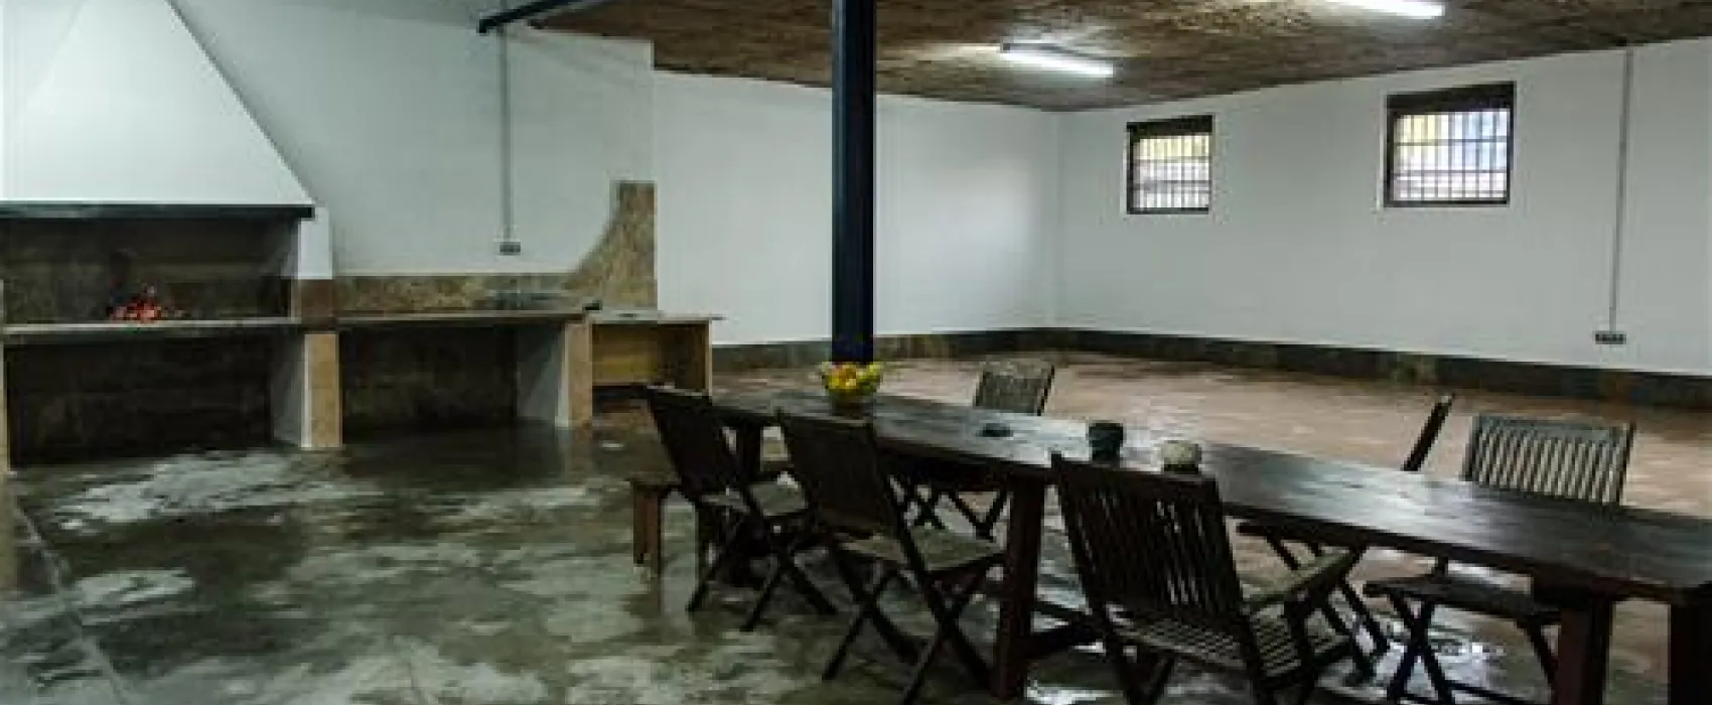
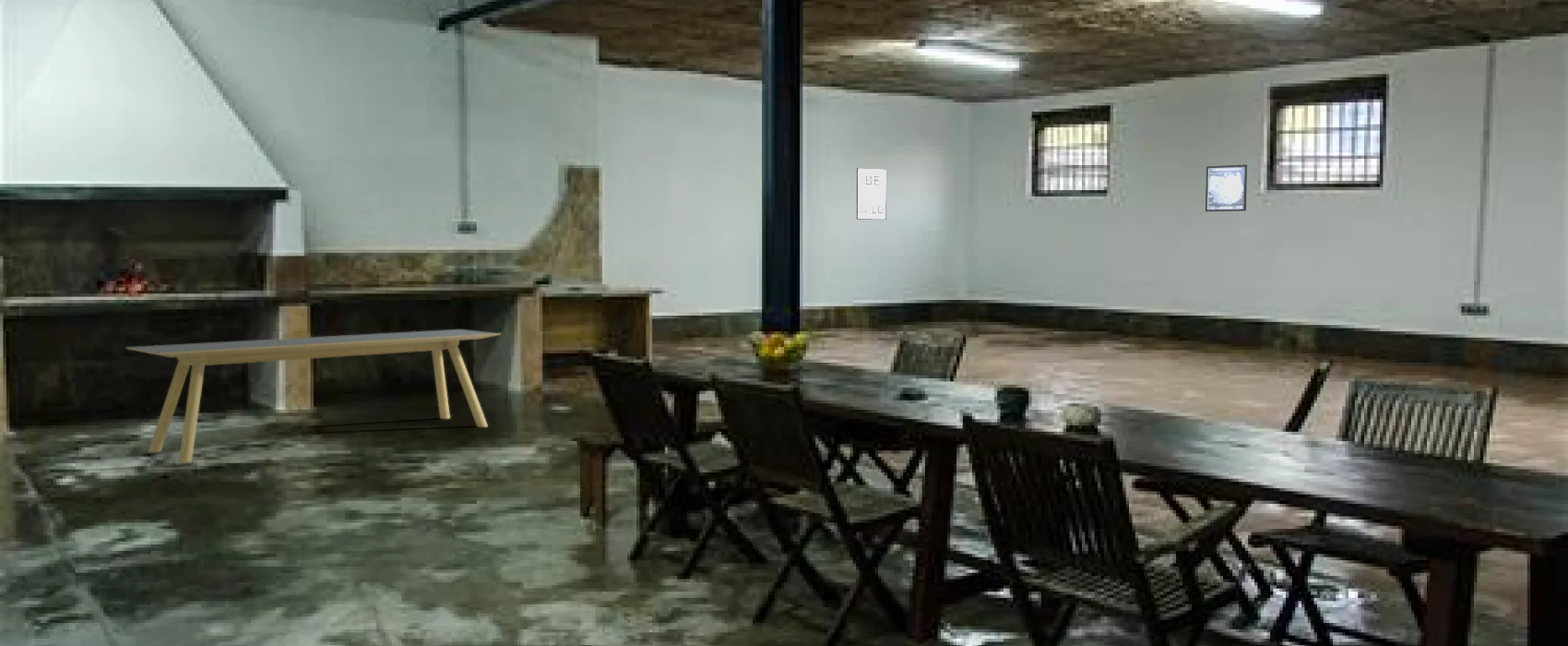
+ dining table [125,329,502,464]
+ wall art [856,167,887,221]
+ wall art [1205,163,1248,212]
